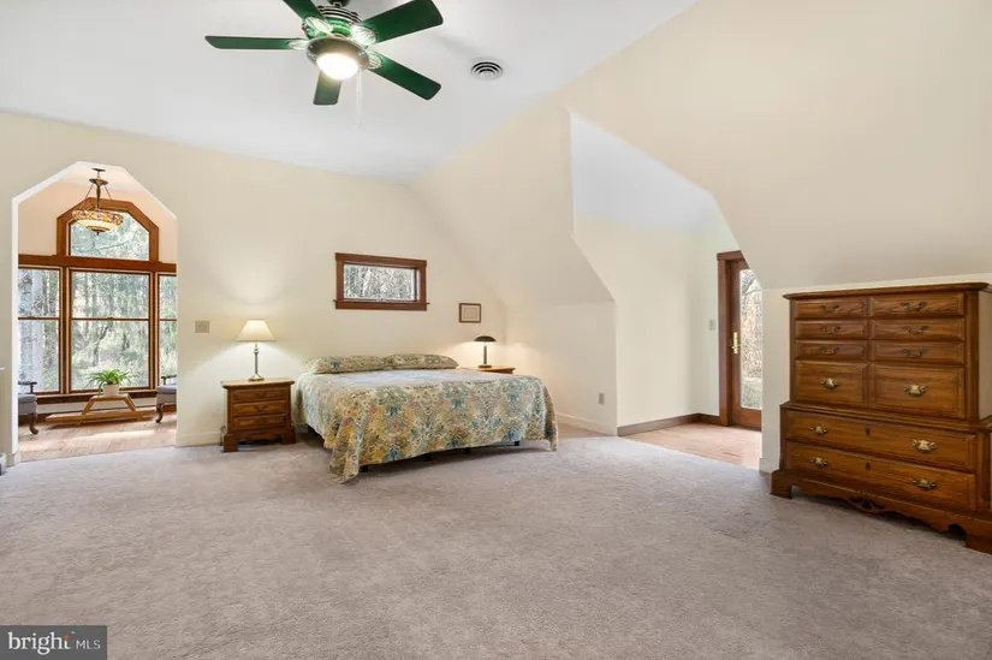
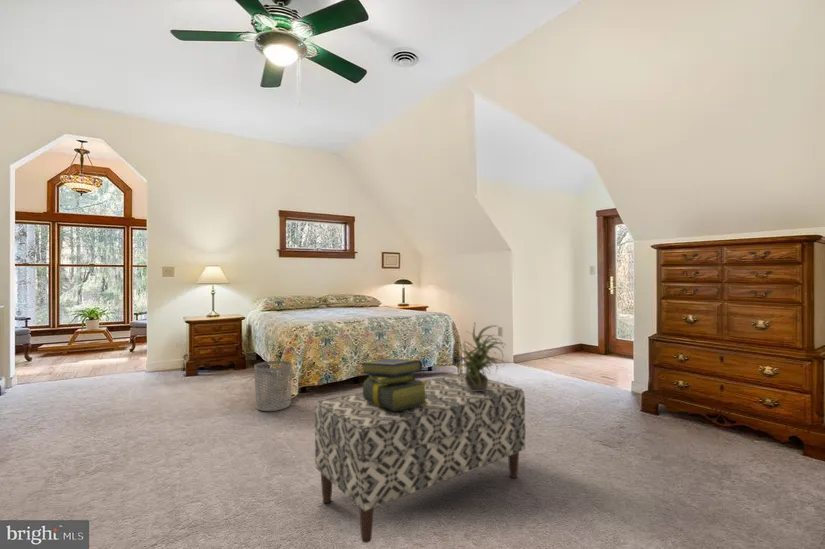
+ bench [314,372,526,544]
+ stack of books [359,357,428,411]
+ waste bin [253,360,293,412]
+ potted plant [449,321,506,391]
